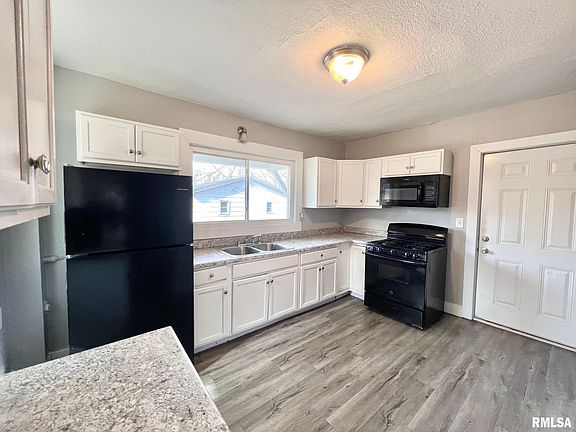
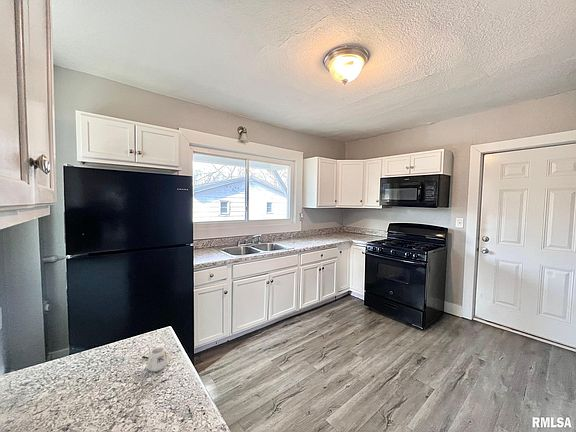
+ mug [141,346,168,373]
